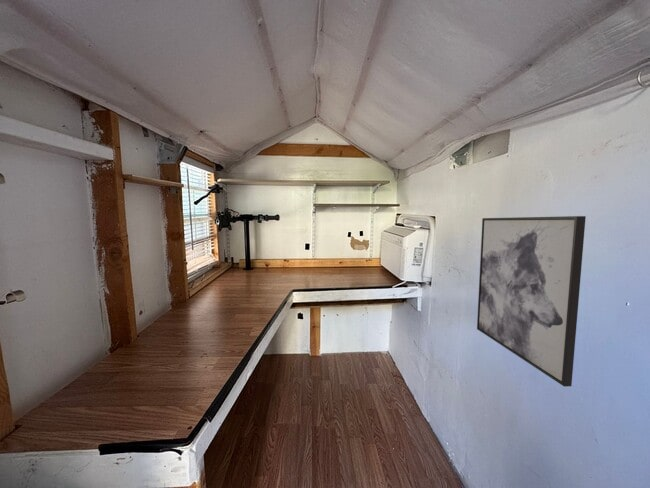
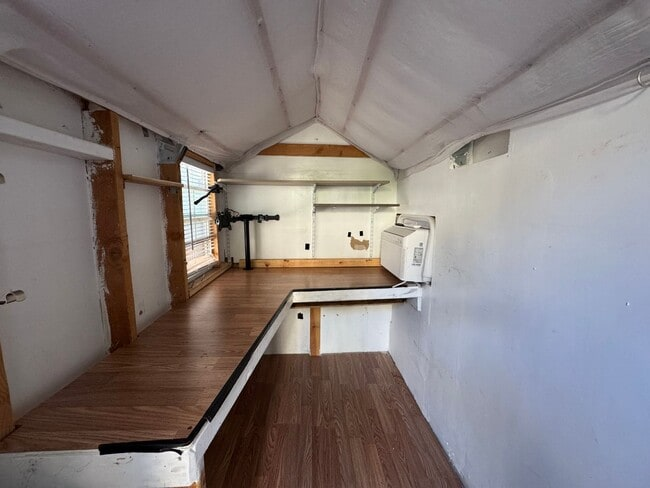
- wall art [476,215,587,388]
